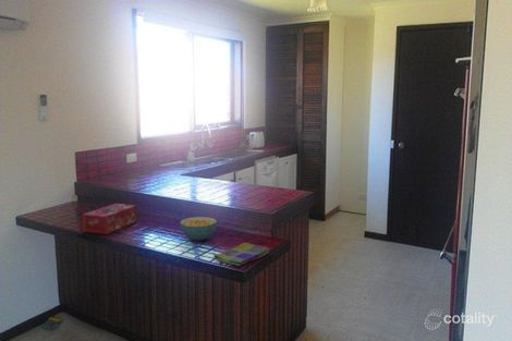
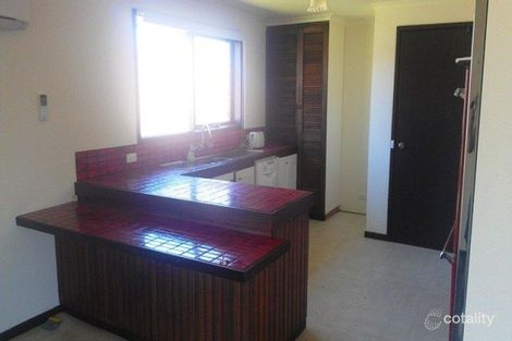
- dish towel [212,242,271,267]
- tissue box [82,203,138,235]
- cereal bowl [179,216,218,242]
